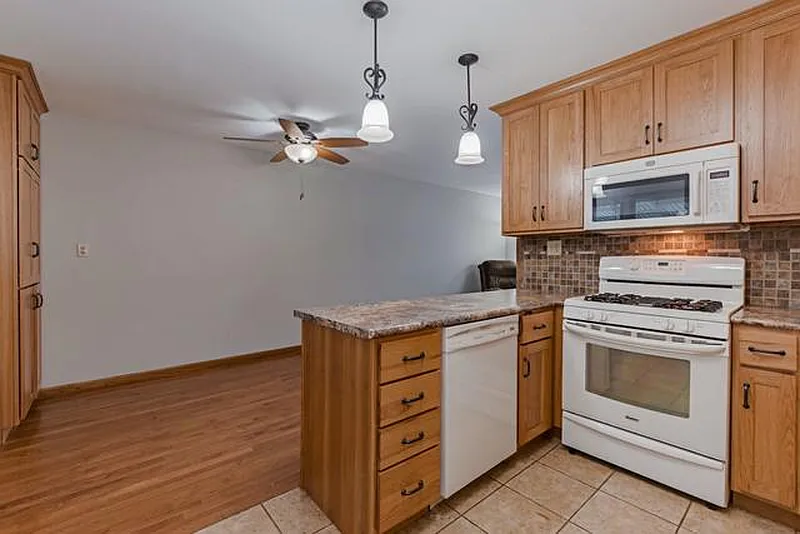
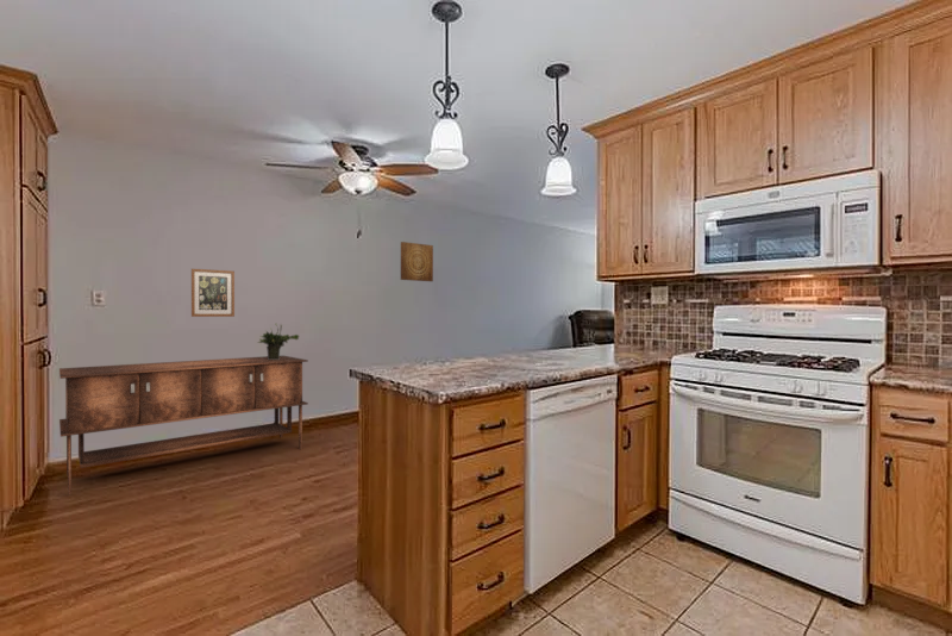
+ sideboard [58,355,309,495]
+ wall art [190,268,236,318]
+ wall art [400,241,434,282]
+ potted plant [256,323,300,360]
